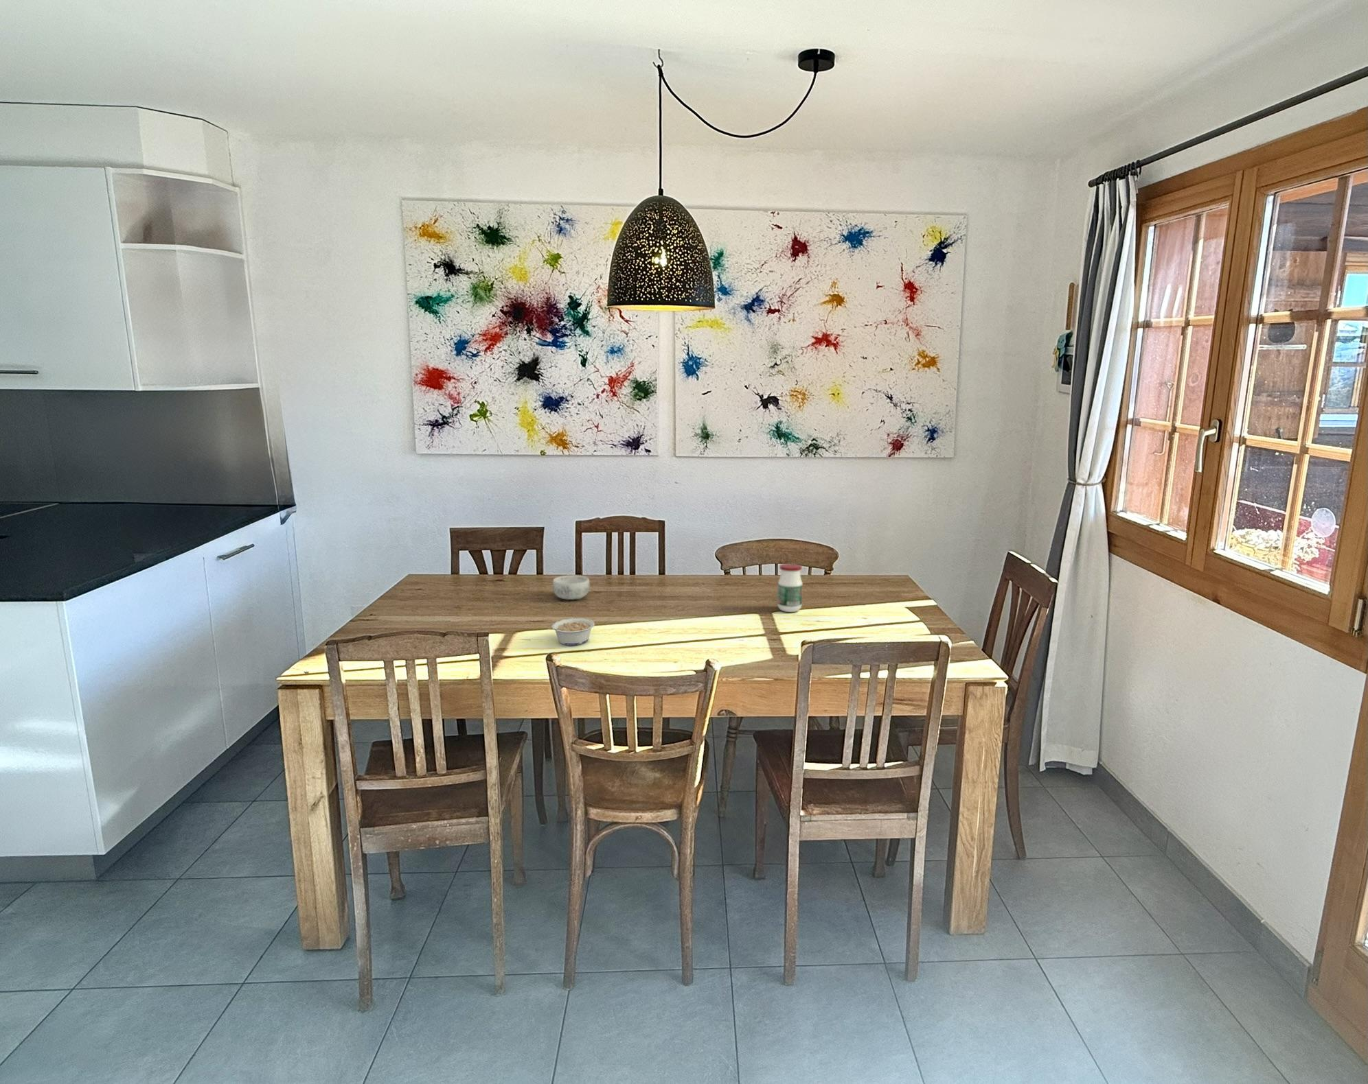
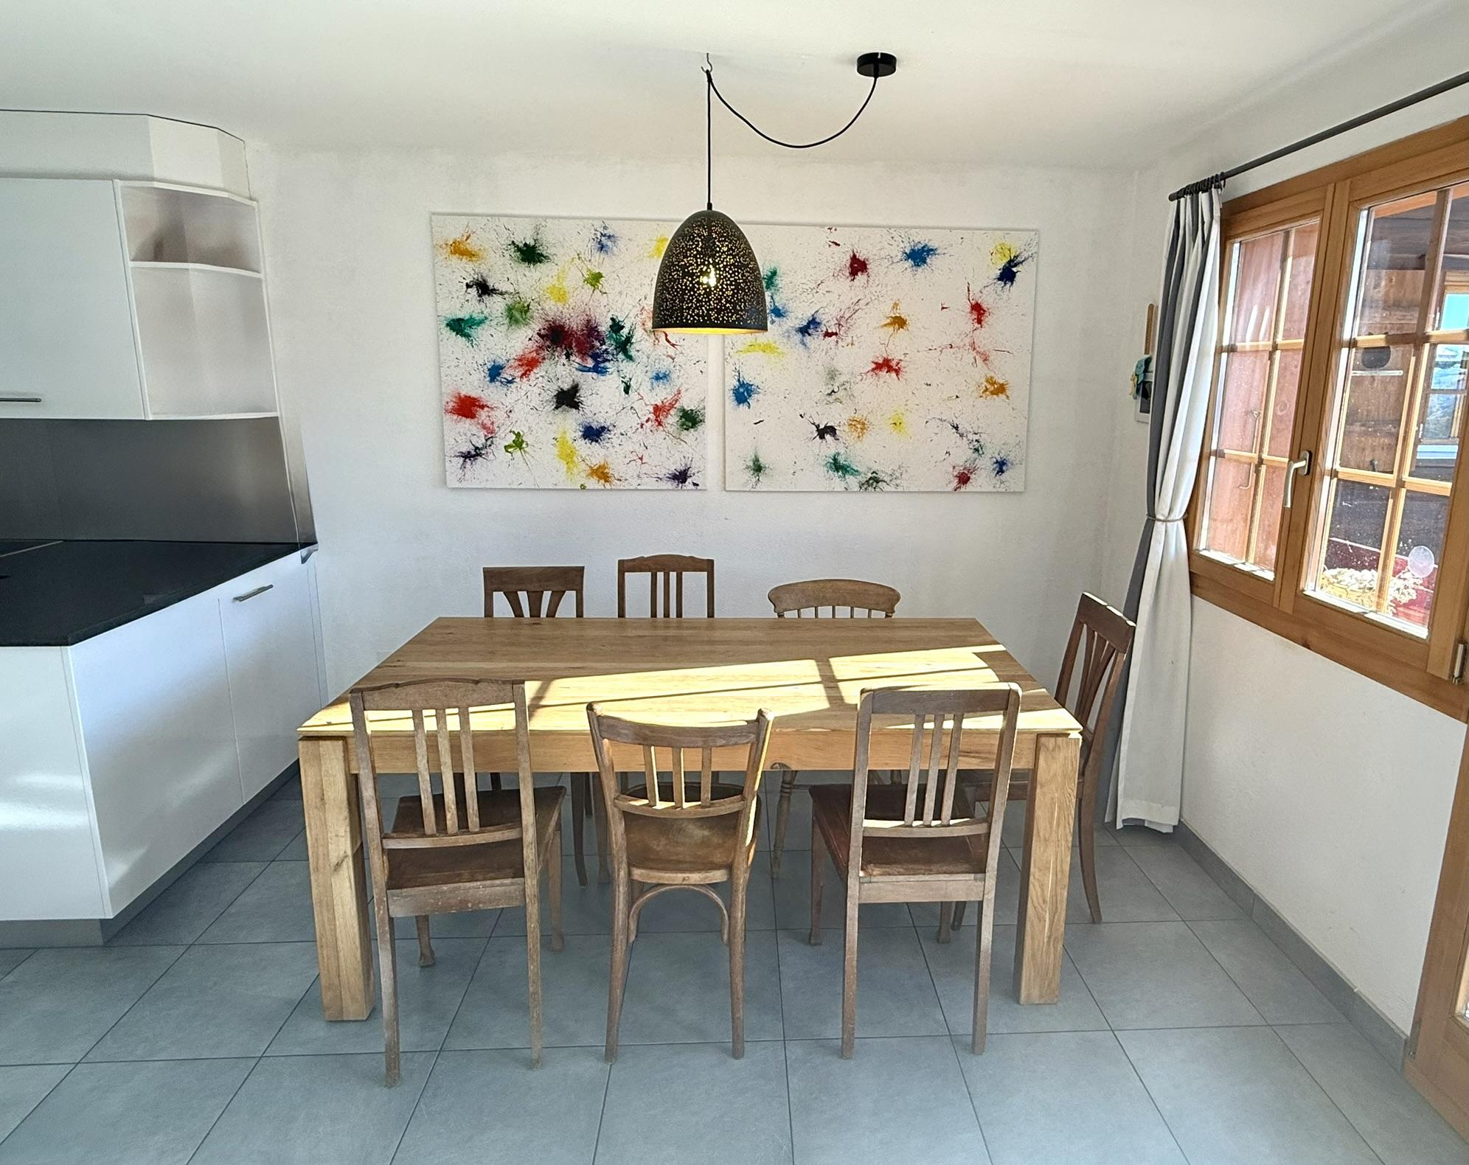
- decorative bowl [552,575,591,600]
- legume [546,618,595,646]
- jar [776,563,804,612]
